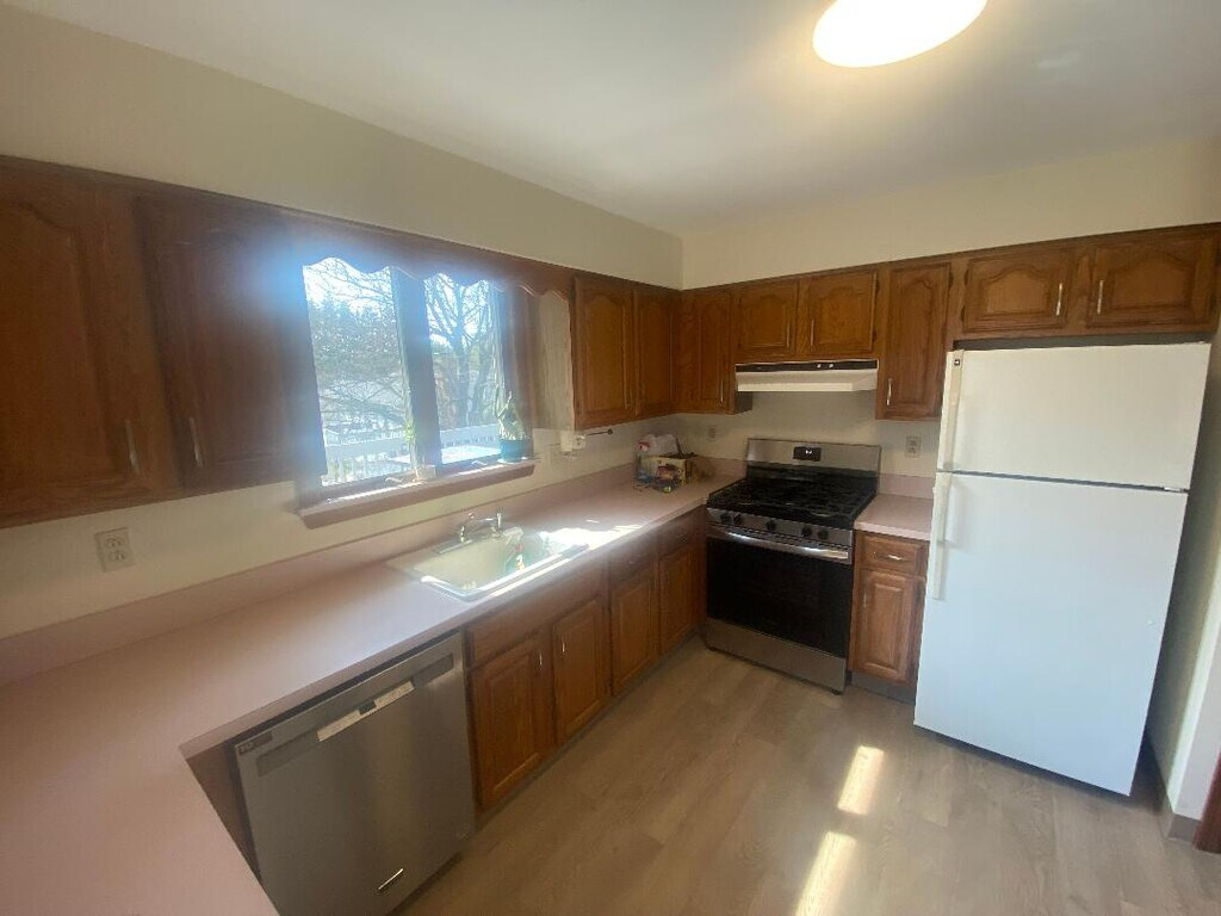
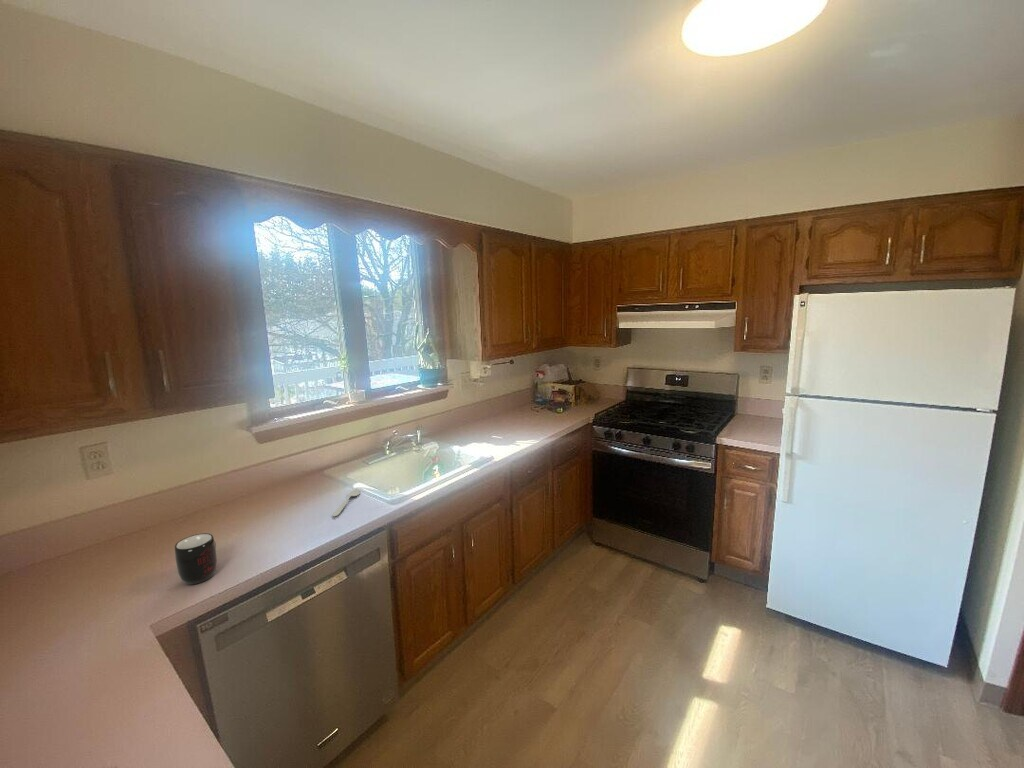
+ mug [174,532,218,586]
+ spoon [332,488,361,517]
